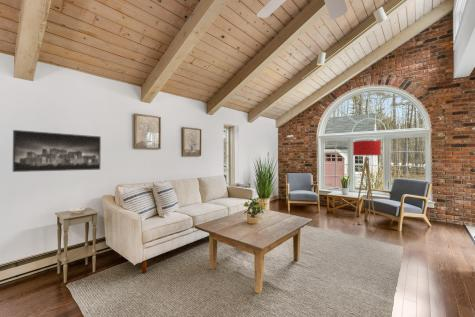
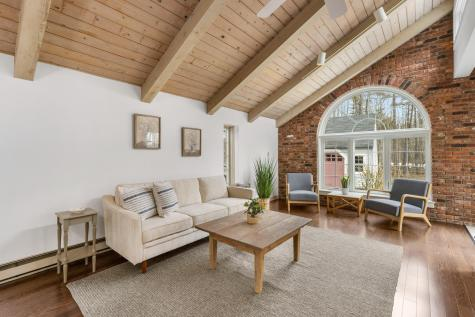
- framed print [12,129,102,173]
- floor lamp [352,140,382,232]
